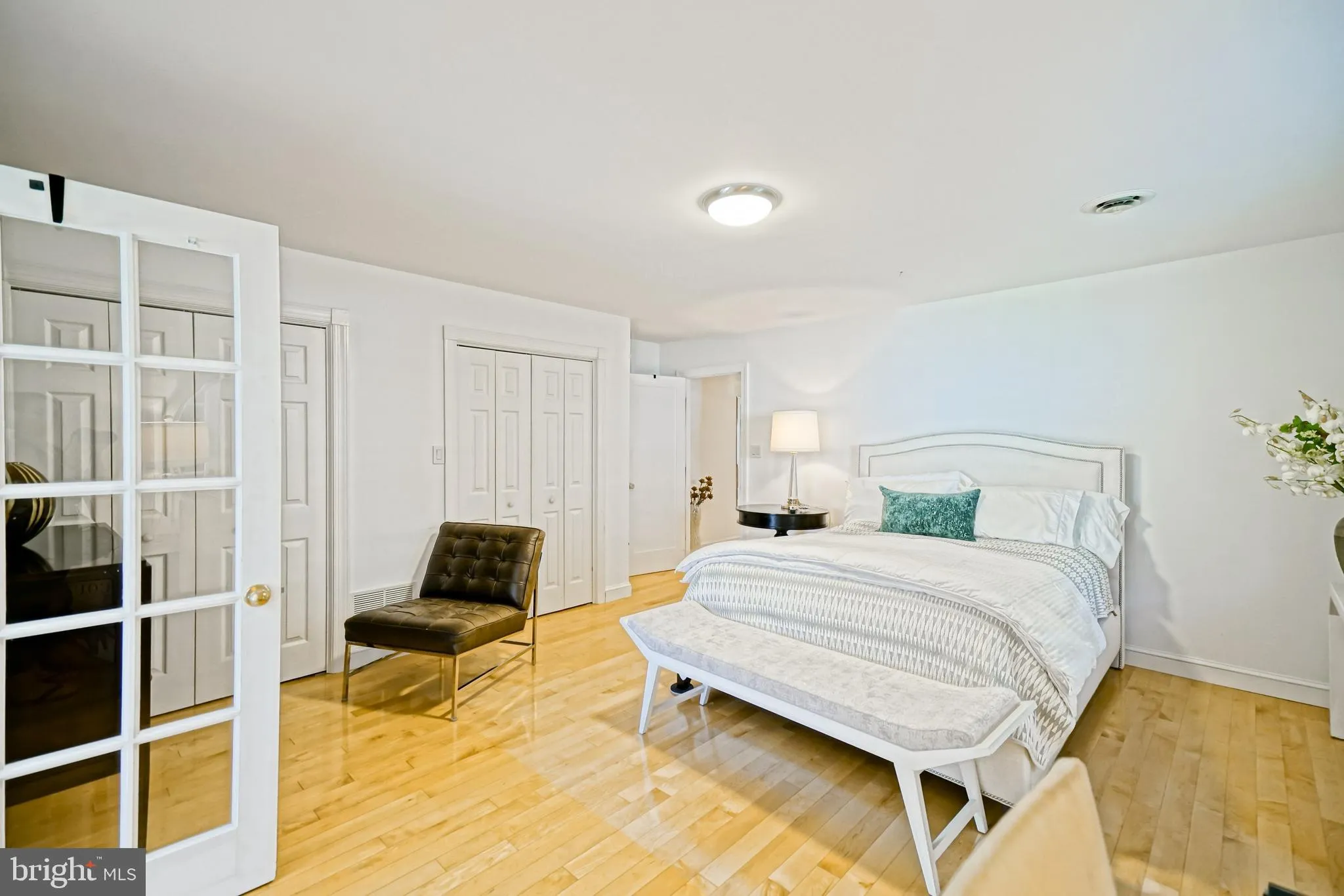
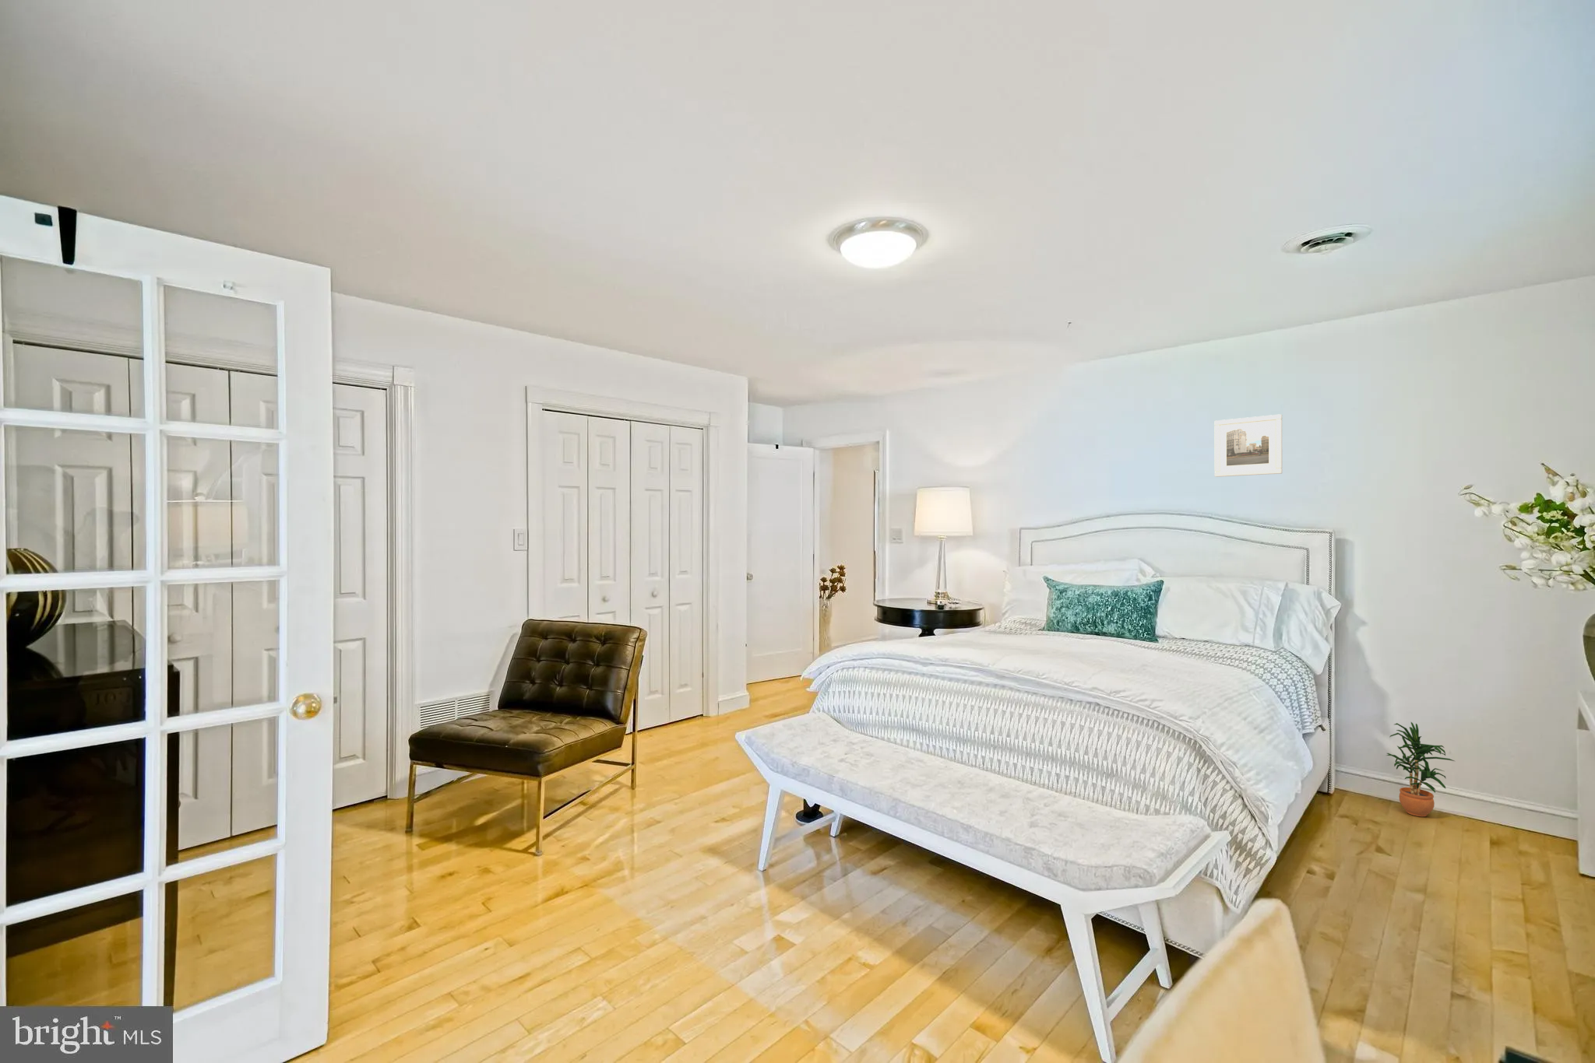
+ potted plant [1385,721,1455,817]
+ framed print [1214,413,1283,478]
